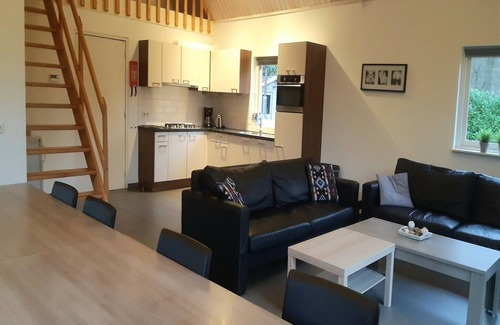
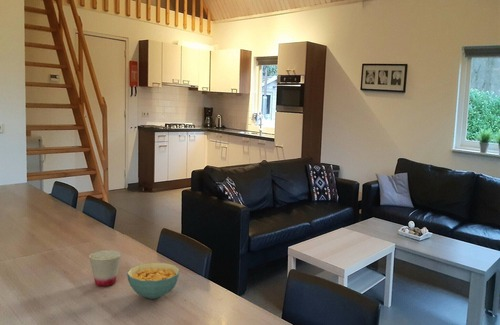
+ cereal bowl [126,262,181,300]
+ cup [88,249,122,288]
